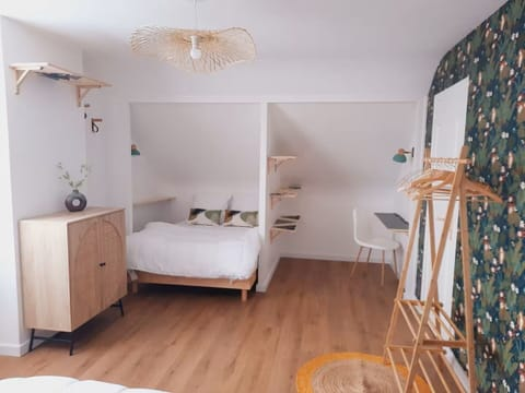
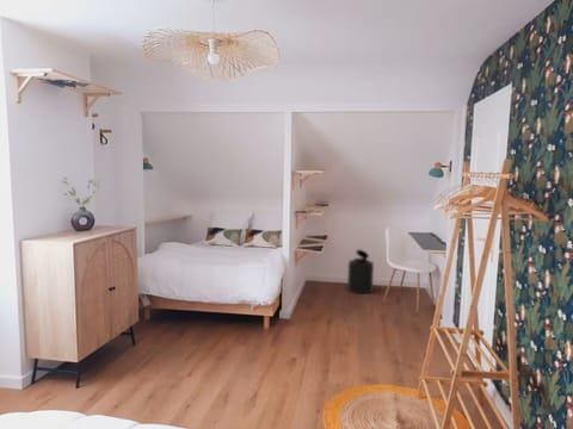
+ trash can [346,249,375,294]
